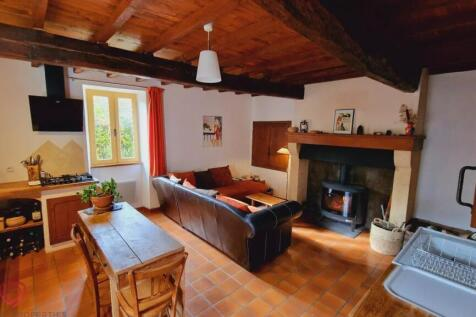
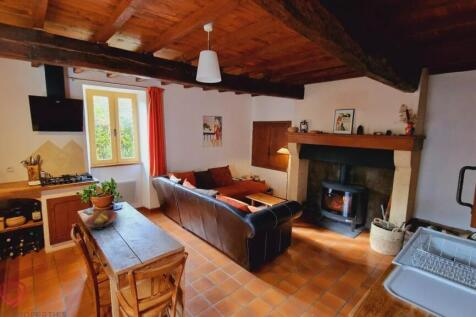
+ fruit bowl [84,210,119,231]
